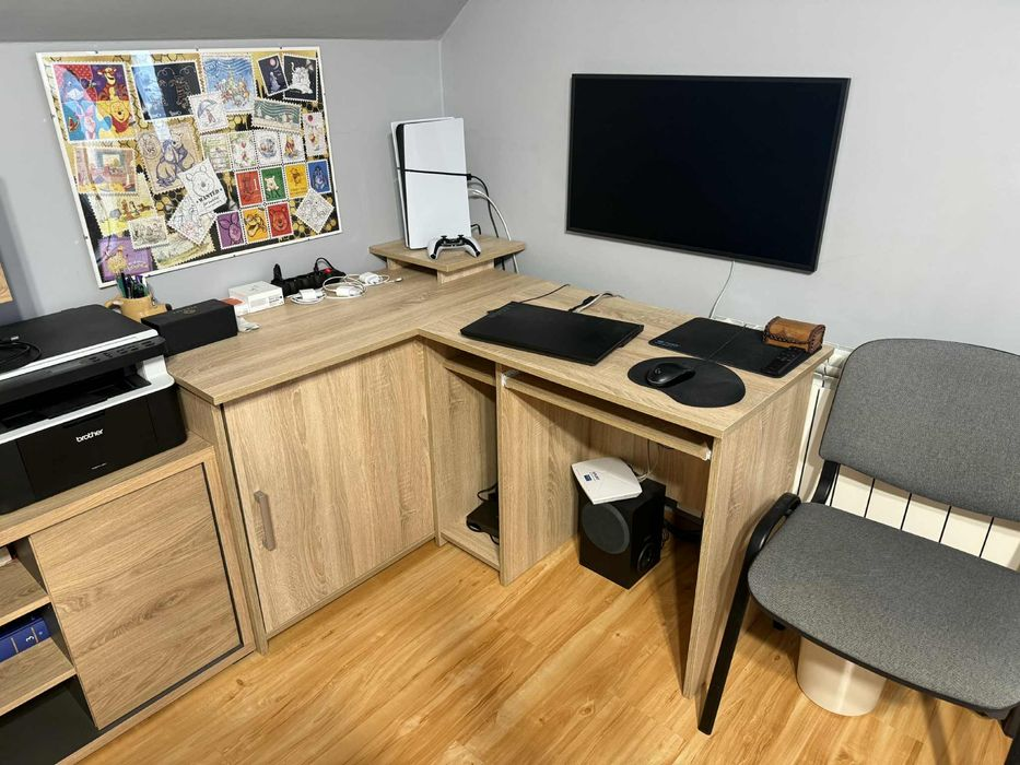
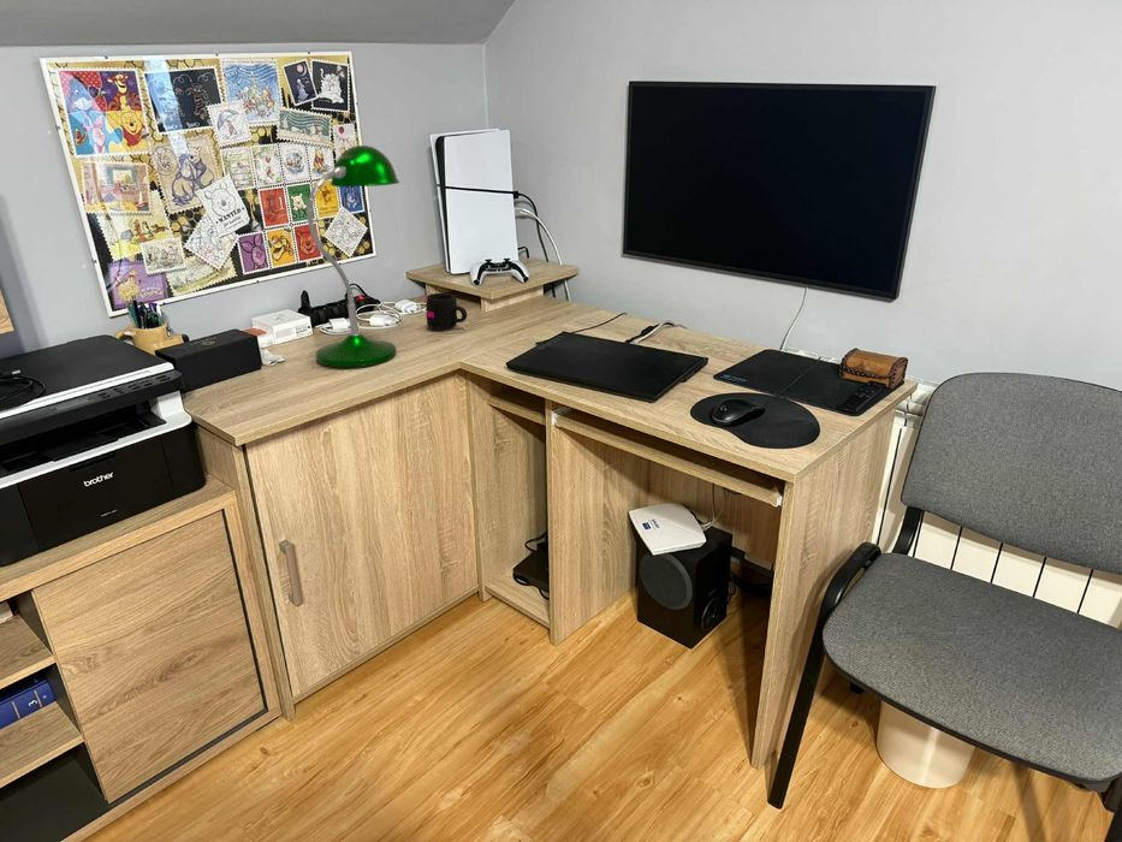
+ desk lamp [305,144,400,368]
+ mug [425,292,468,331]
